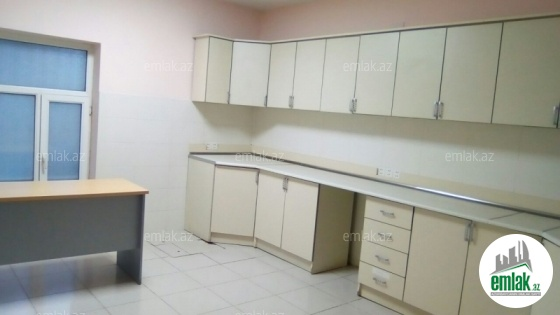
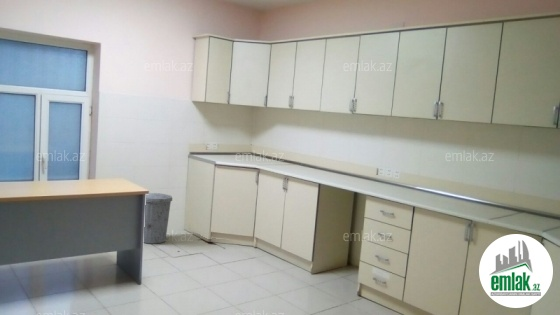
+ trash can [143,192,173,245]
